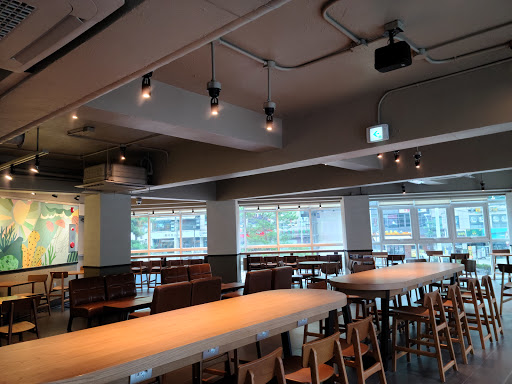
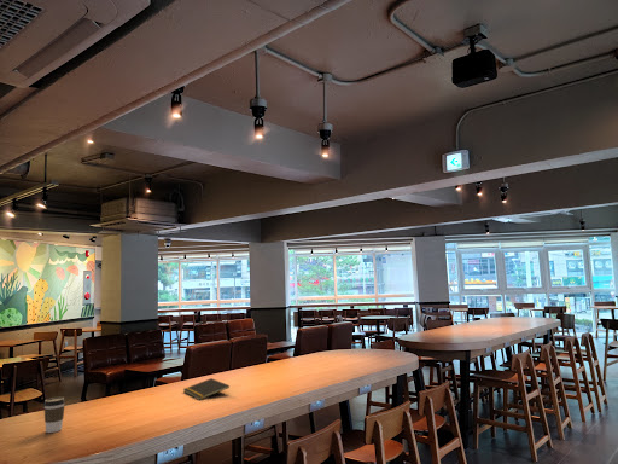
+ notepad [182,377,231,401]
+ coffee cup [42,396,66,434]
